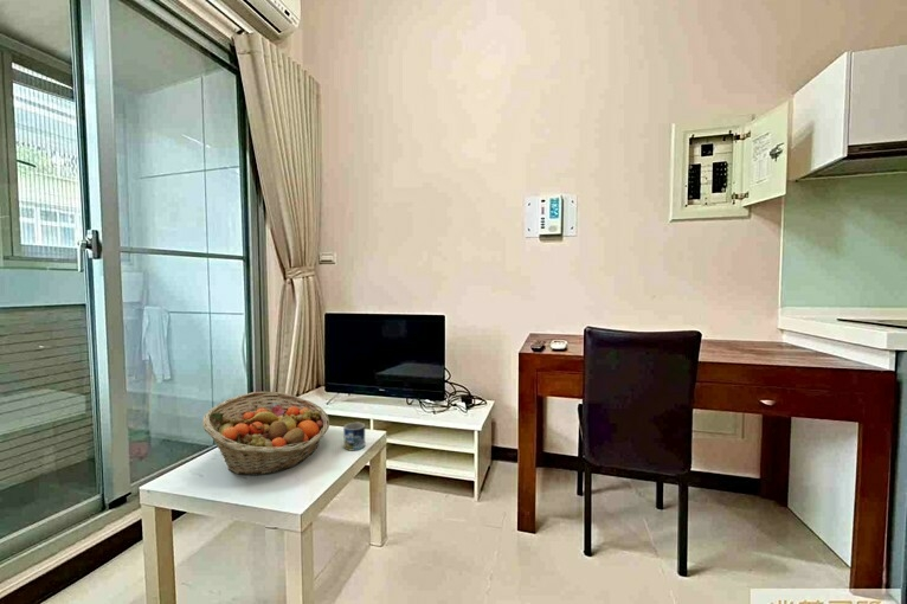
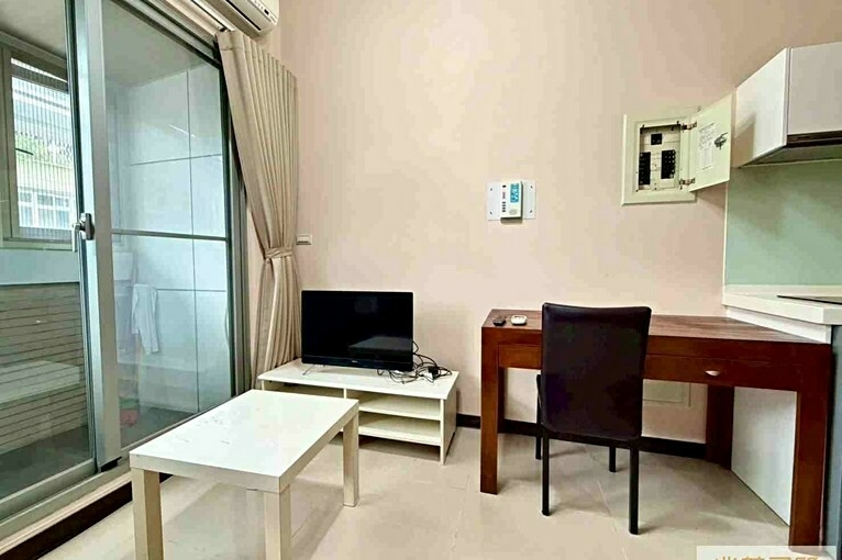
- mug [342,420,366,451]
- fruit basket [201,391,330,476]
